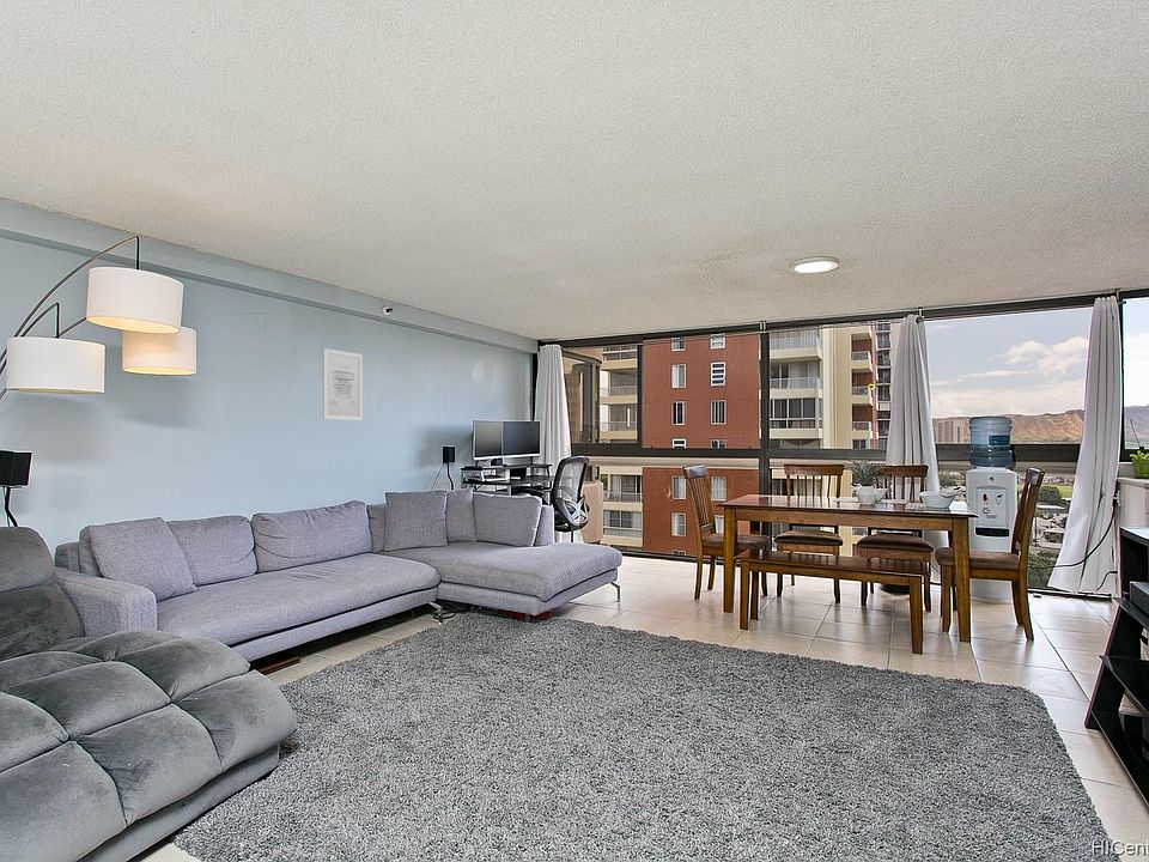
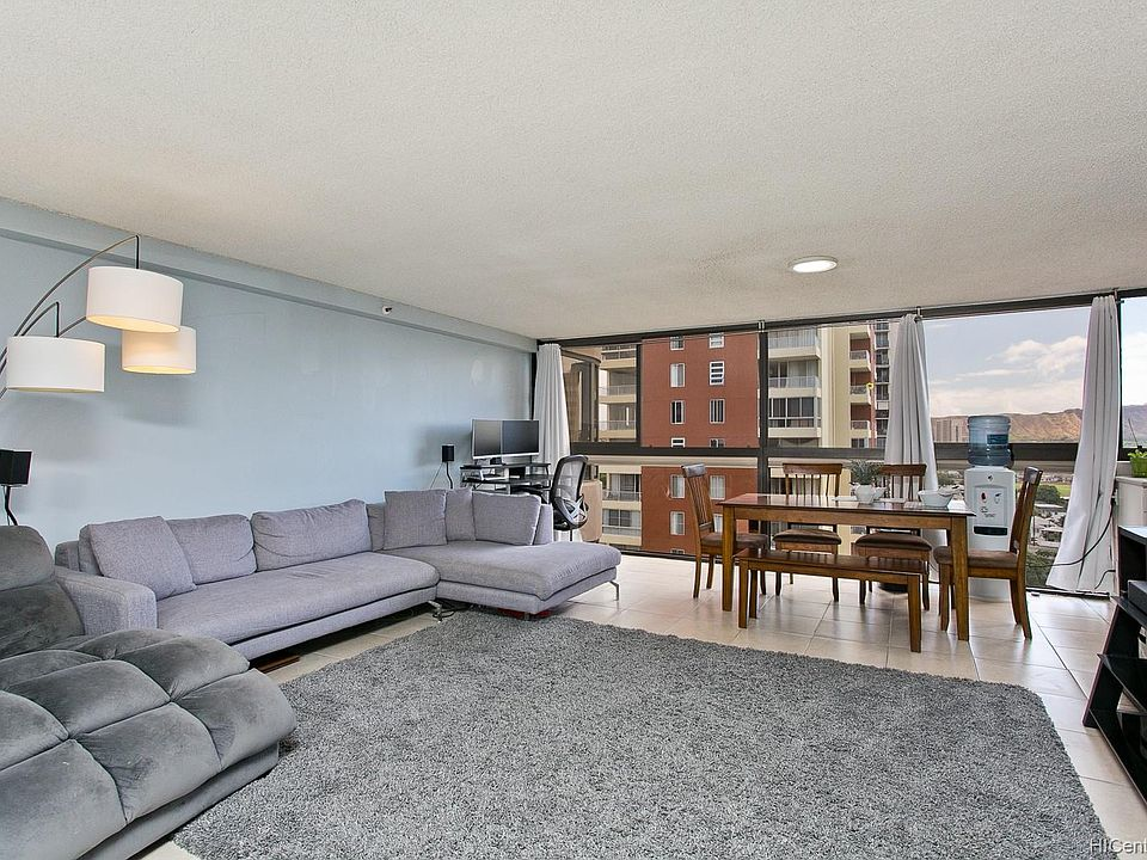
- wall art [322,347,364,421]
